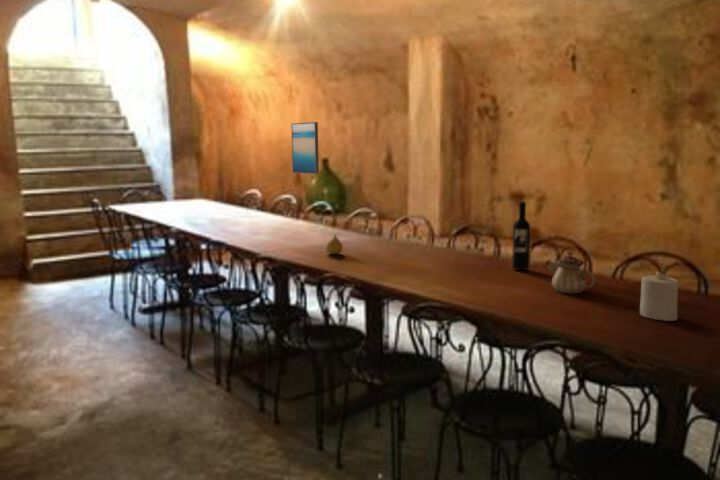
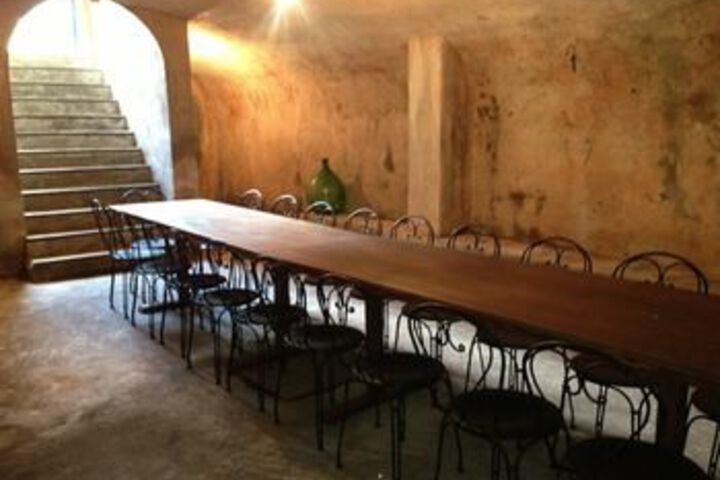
- candle [639,270,679,322]
- wall art [290,121,320,175]
- fruit [325,233,344,255]
- wine bottle [511,200,532,271]
- teapot [547,251,596,294]
